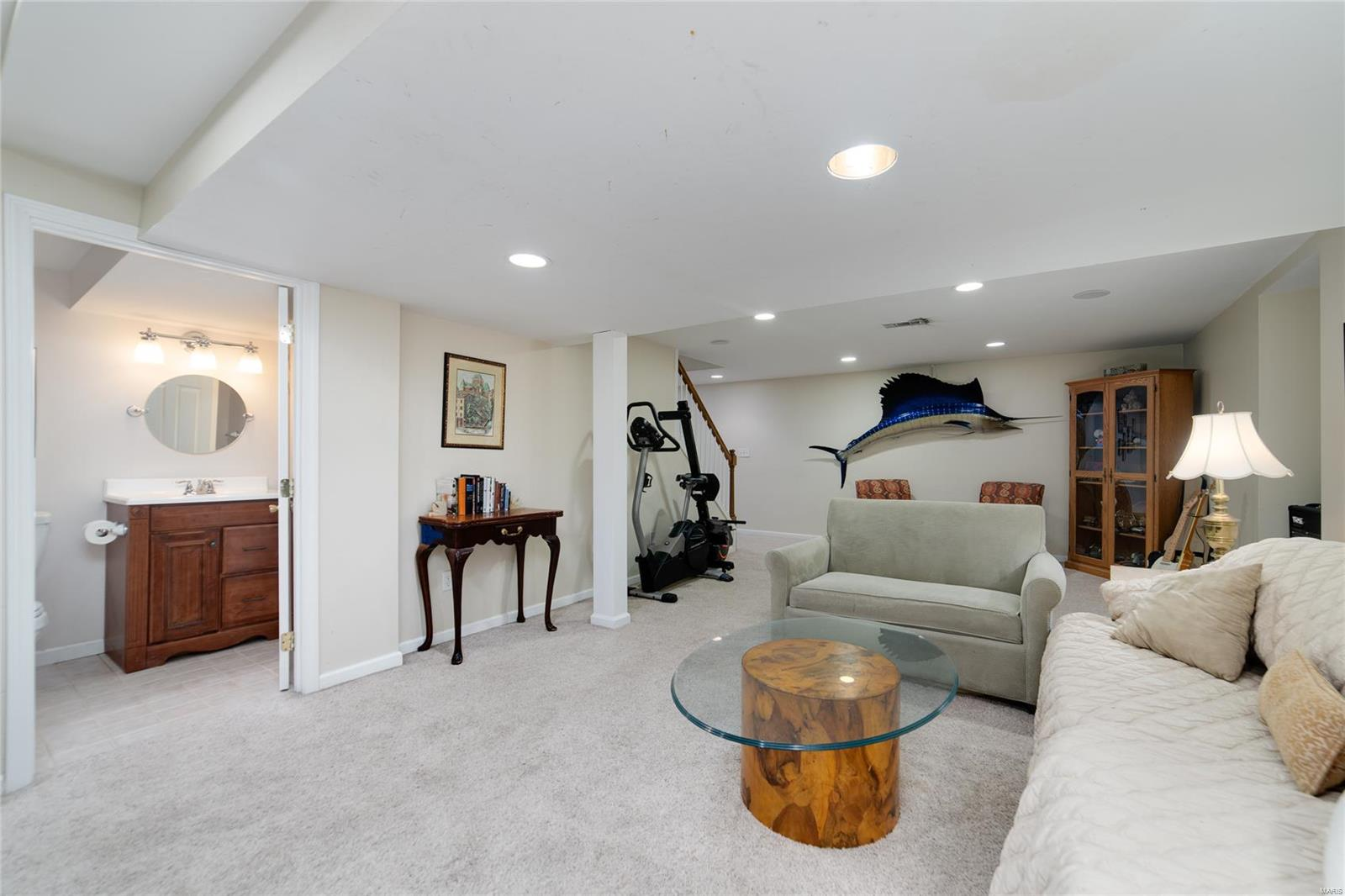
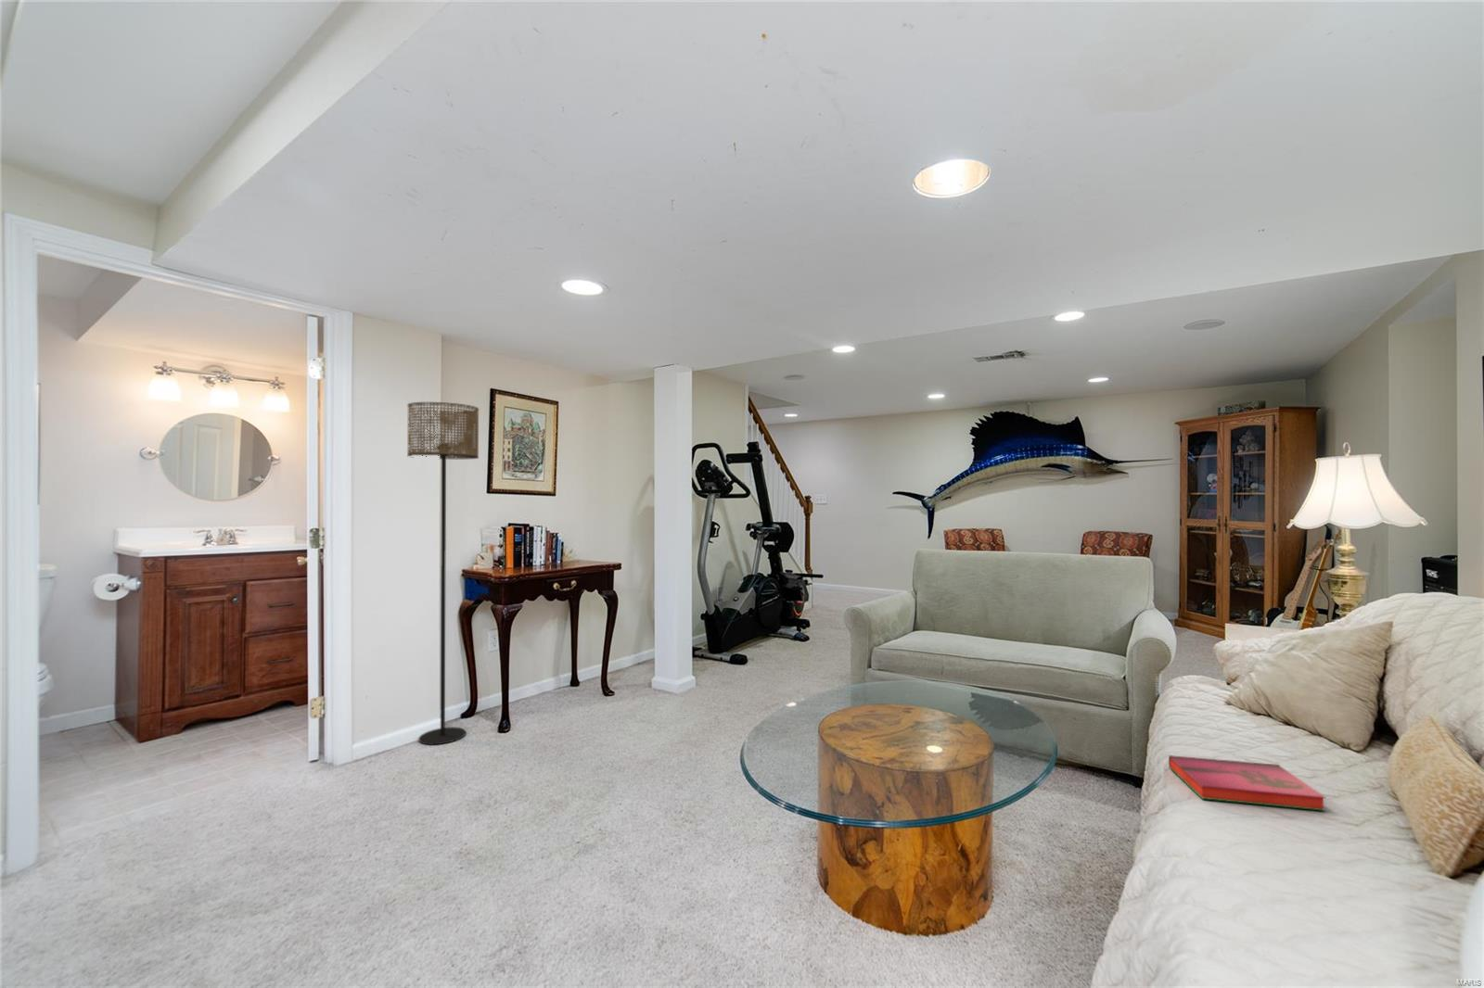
+ hardback book [1167,754,1327,812]
+ floor lamp [406,401,480,747]
